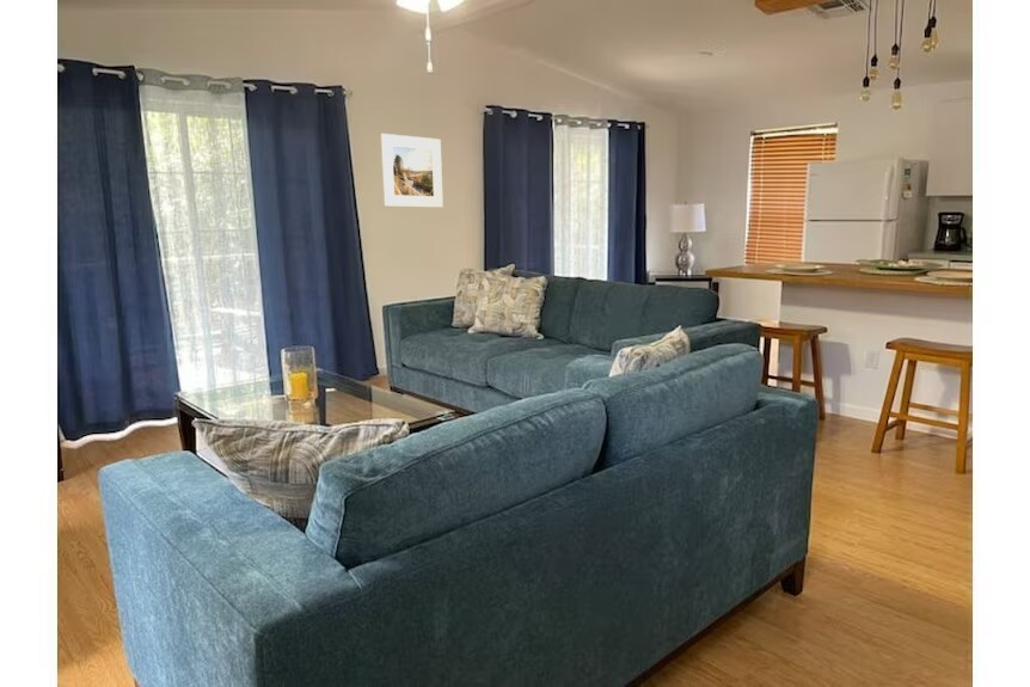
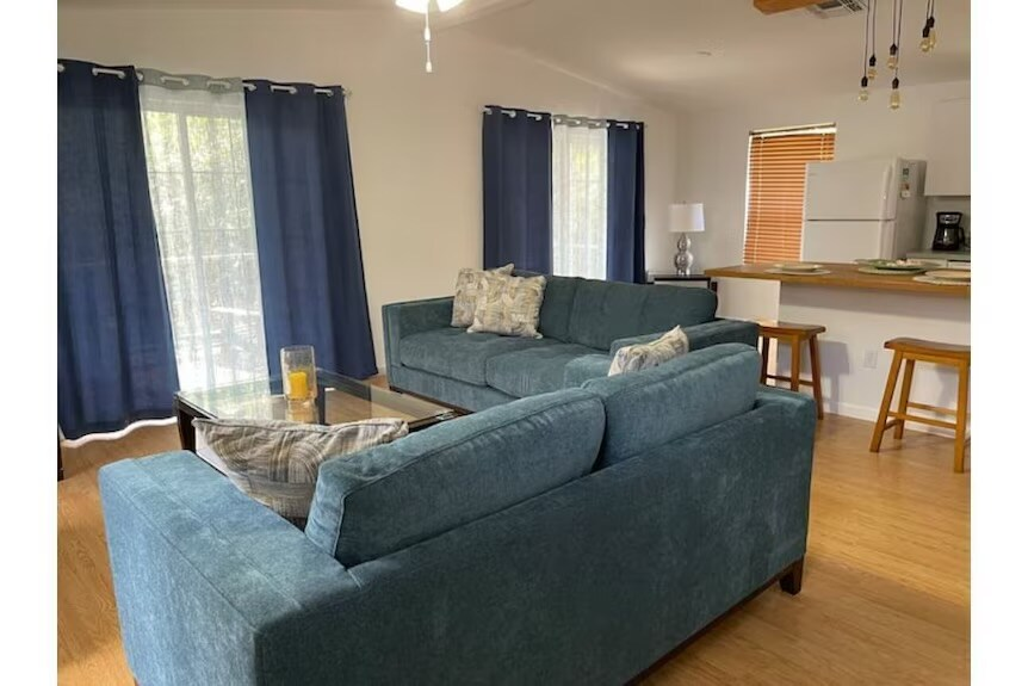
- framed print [380,133,445,209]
